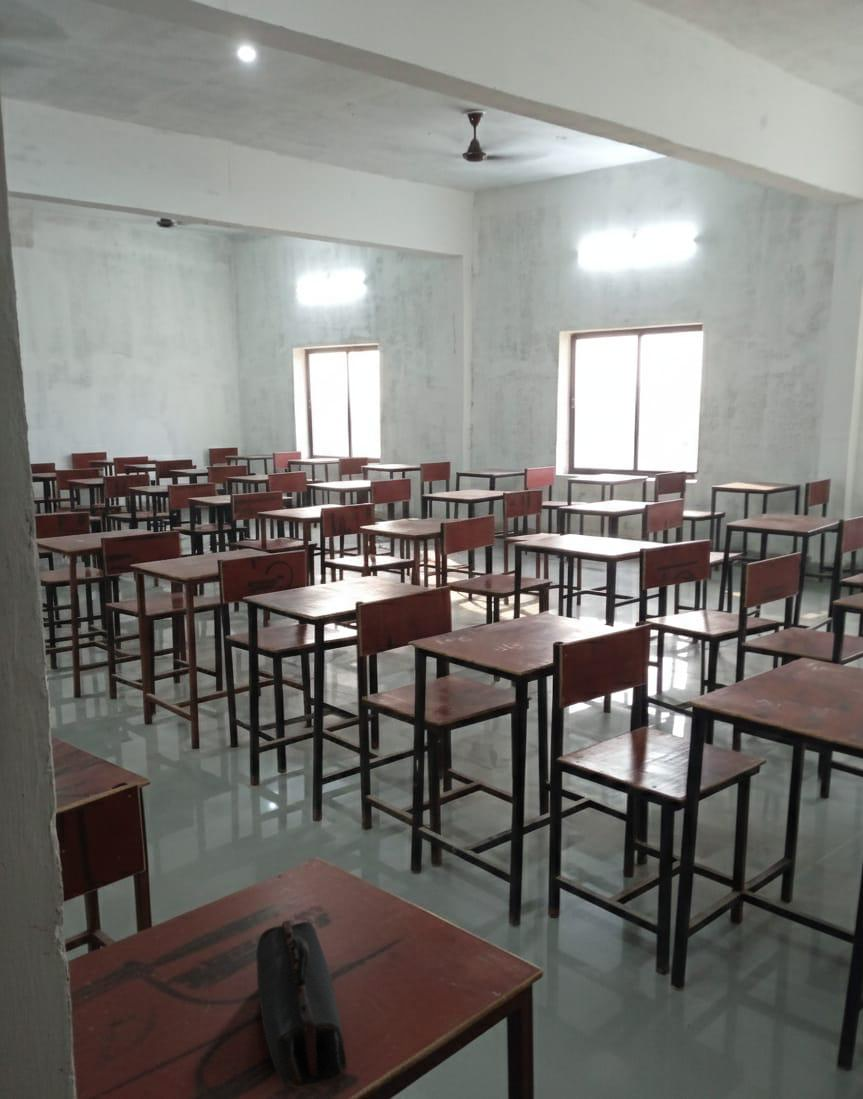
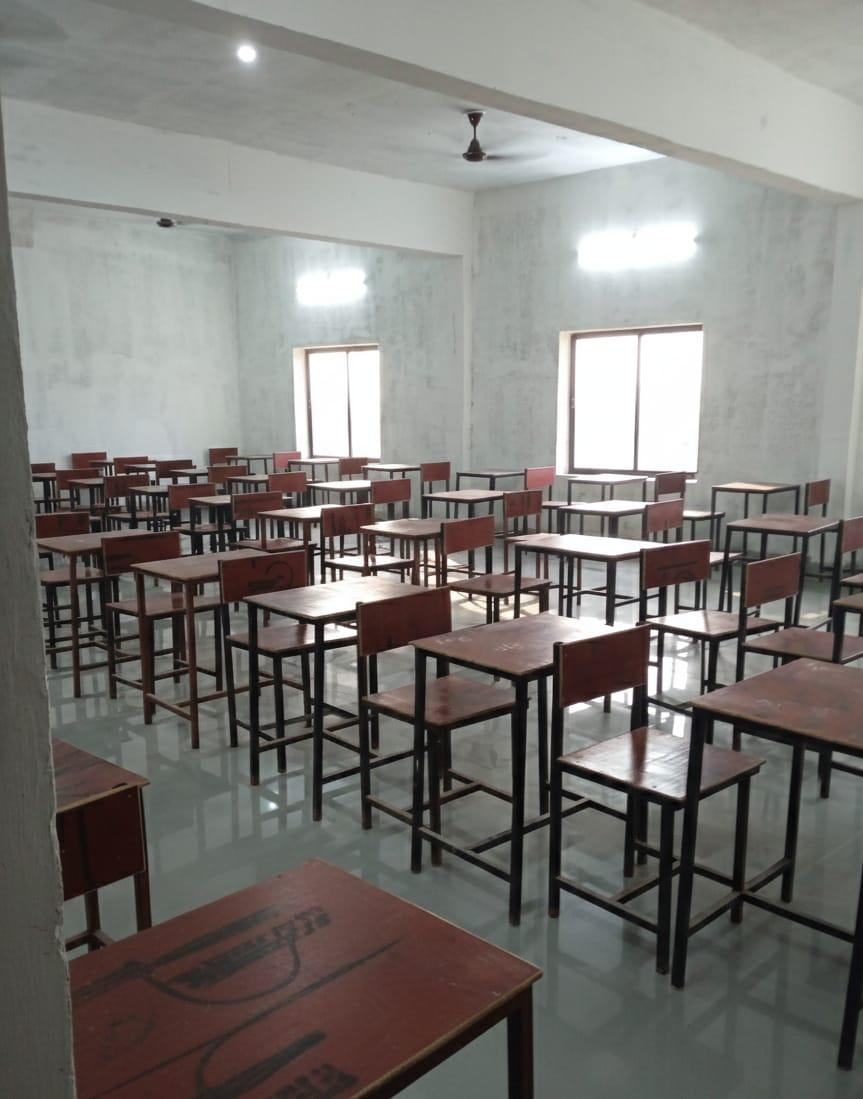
- pencil case [255,919,348,1090]
